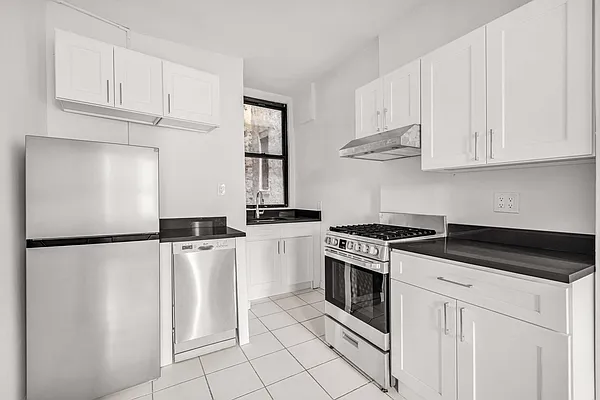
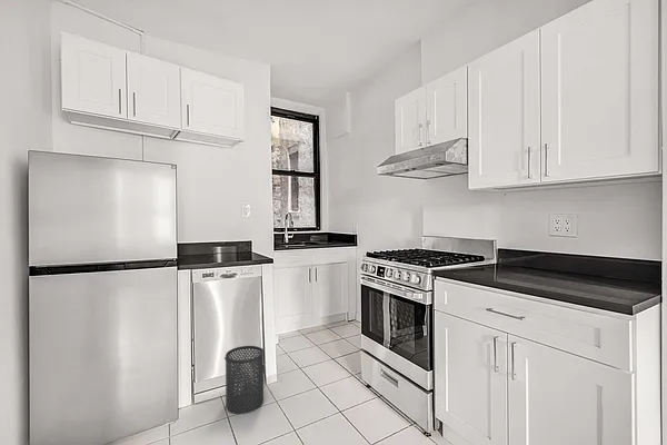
+ trash can [223,345,265,415]
